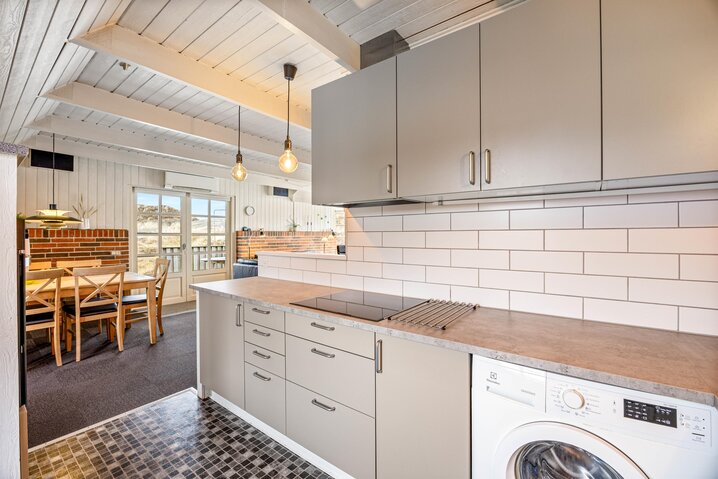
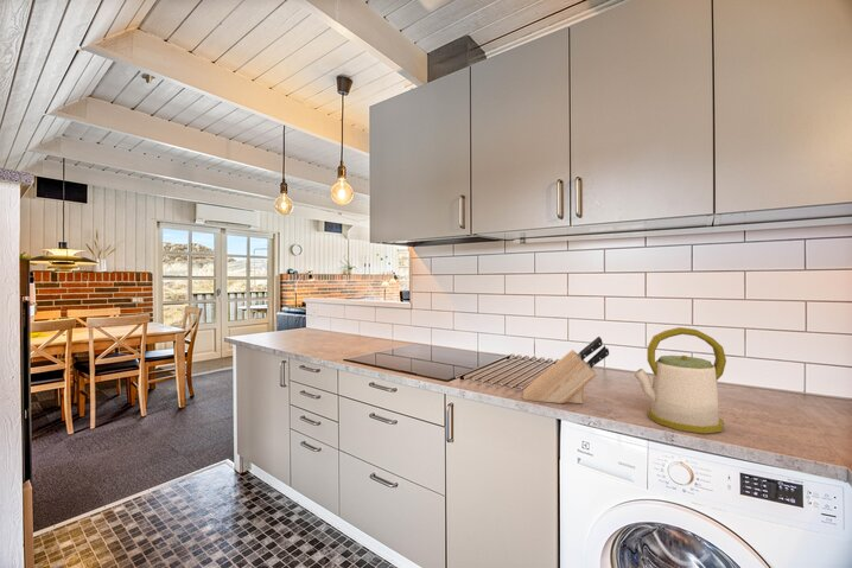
+ kettle [632,326,727,434]
+ knife block [522,336,610,404]
